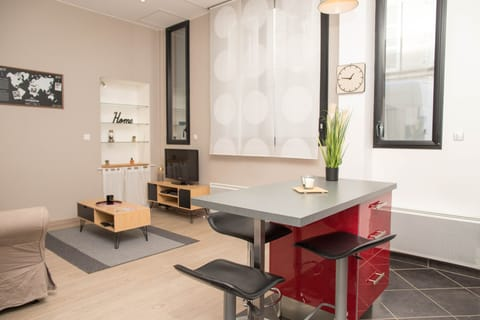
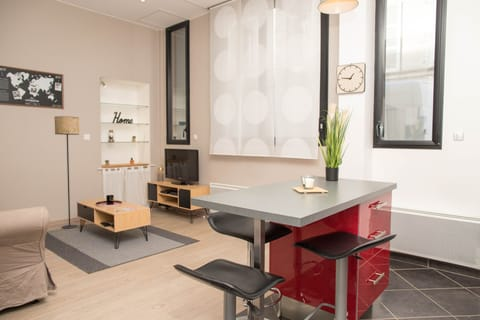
+ floor lamp [54,115,80,230]
